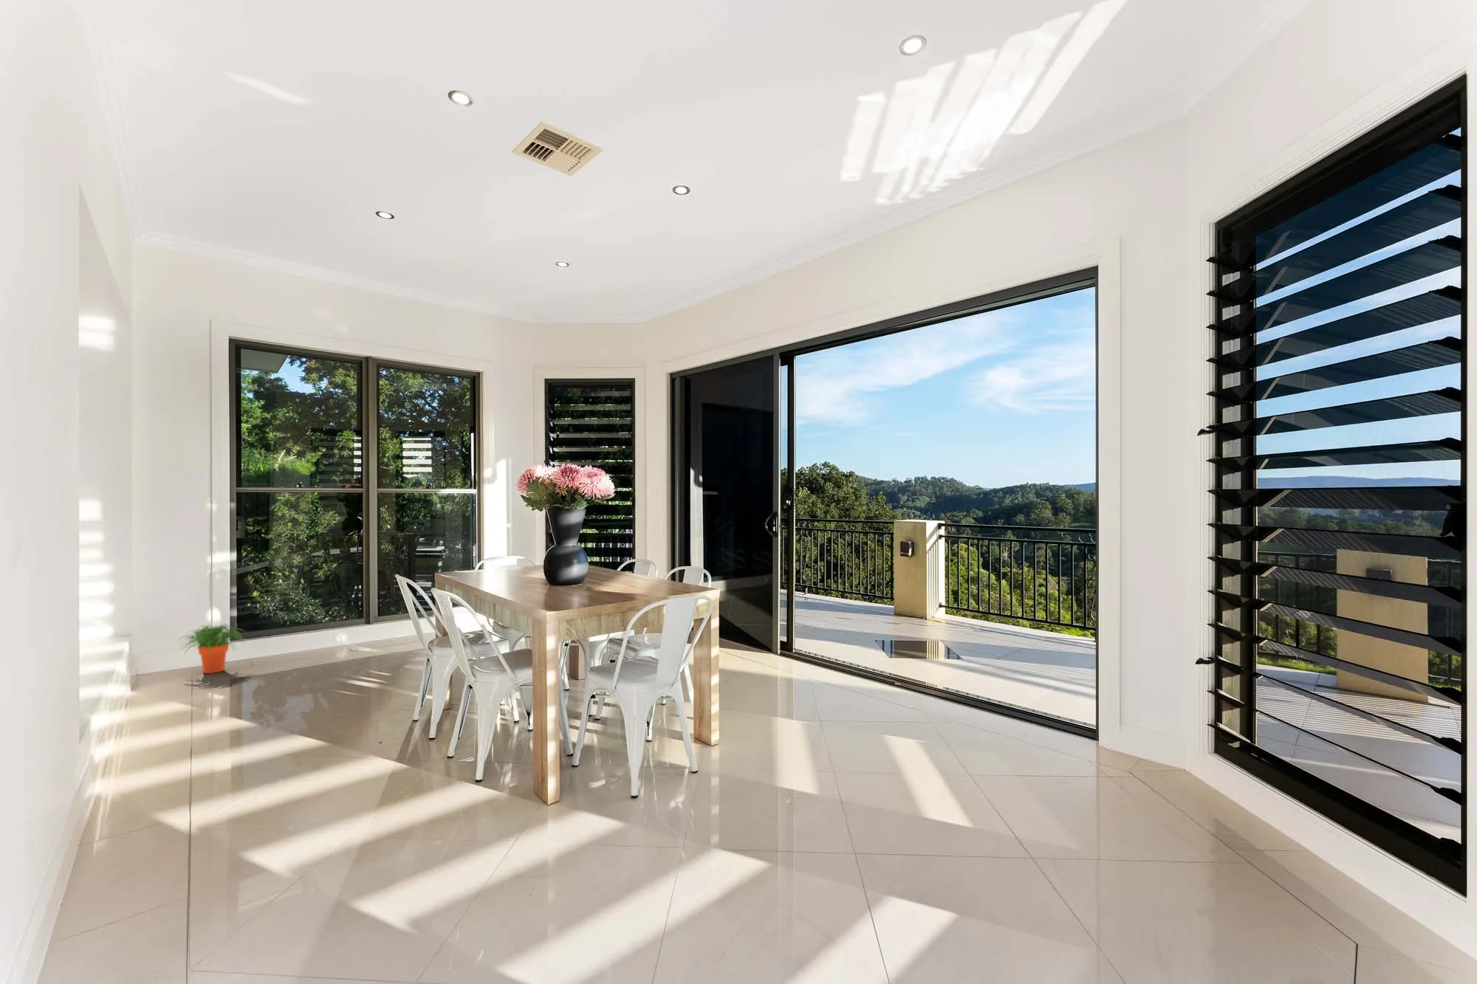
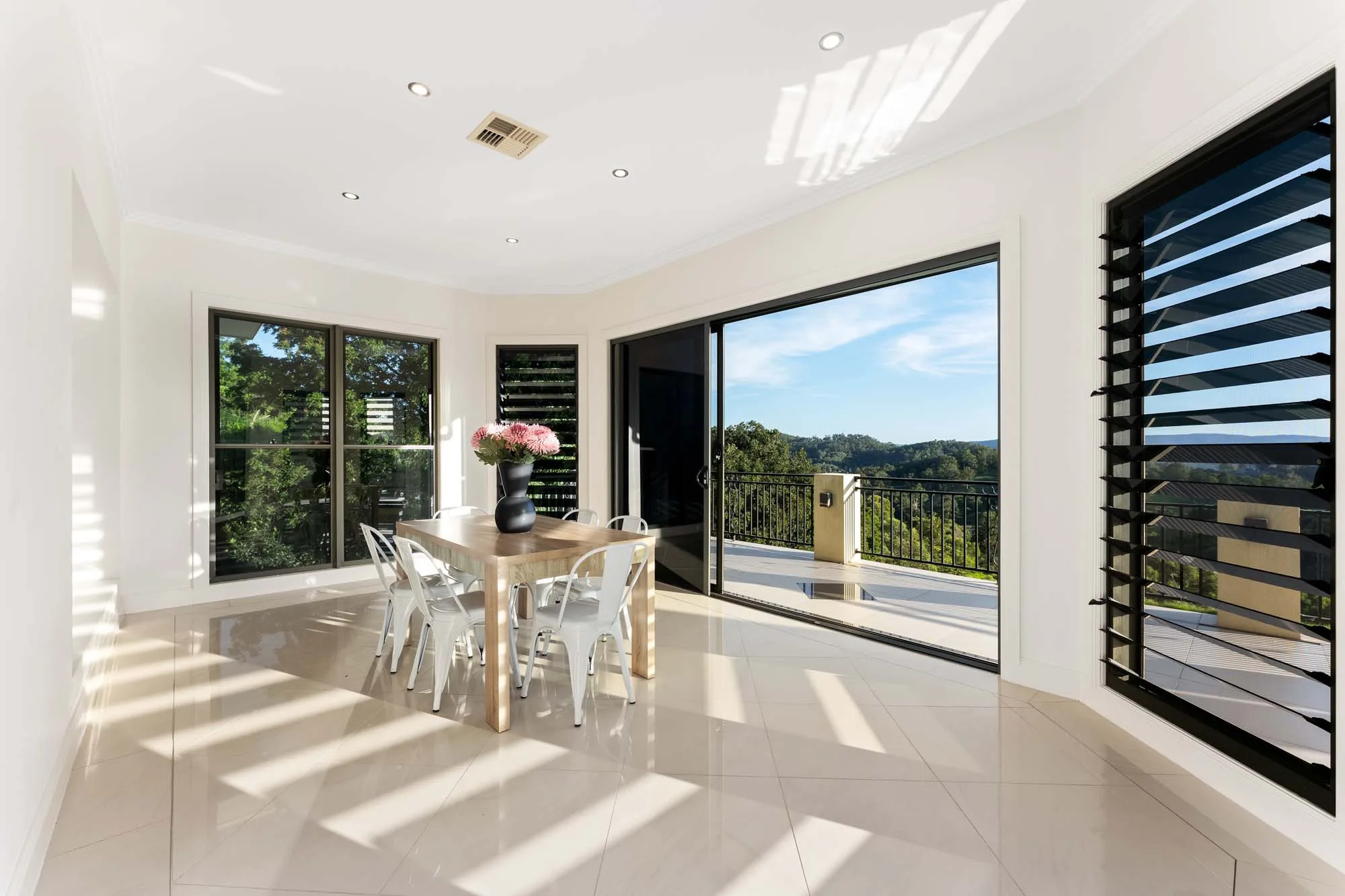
- potted plant [177,623,247,674]
